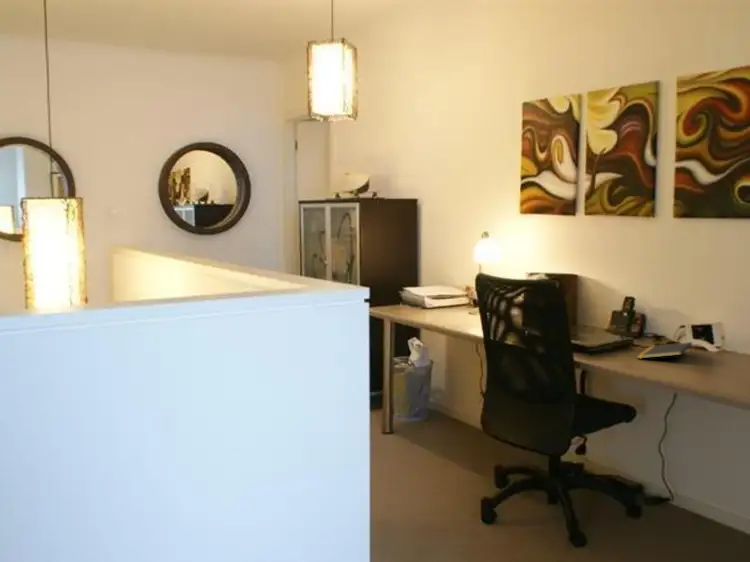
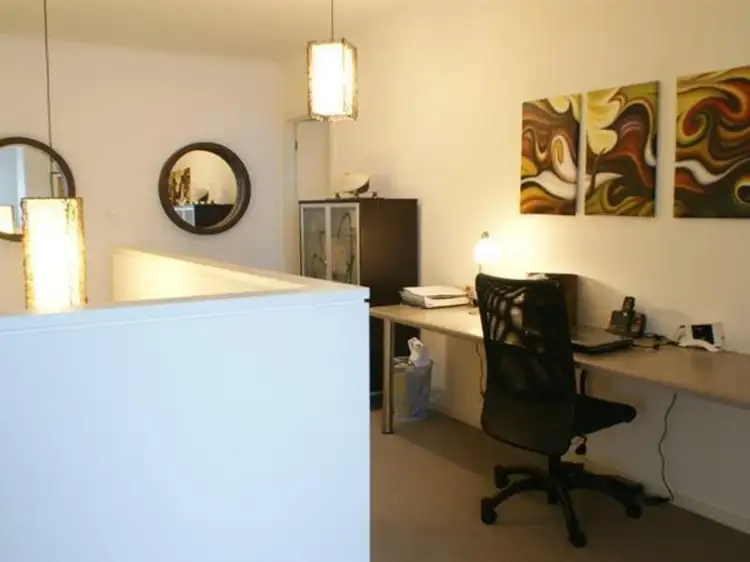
- notepad [635,341,693,360]
